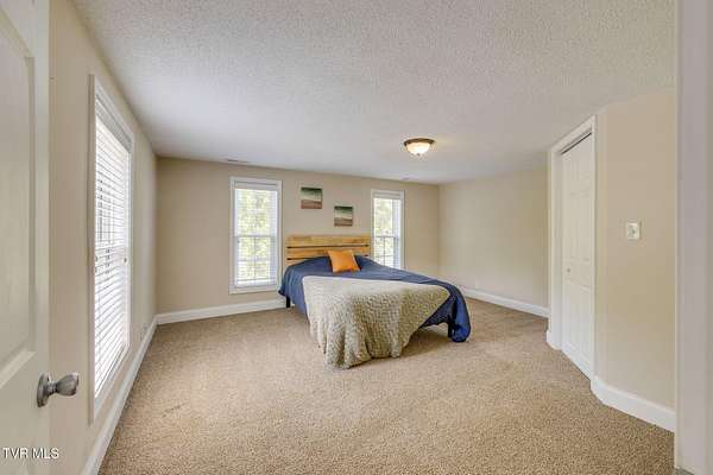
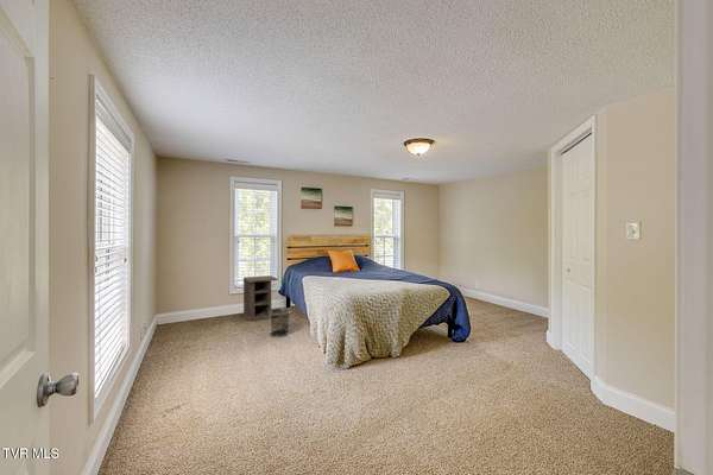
+ waste bin [269,308,291,338]
+ nightstand [242,274,279,322]
